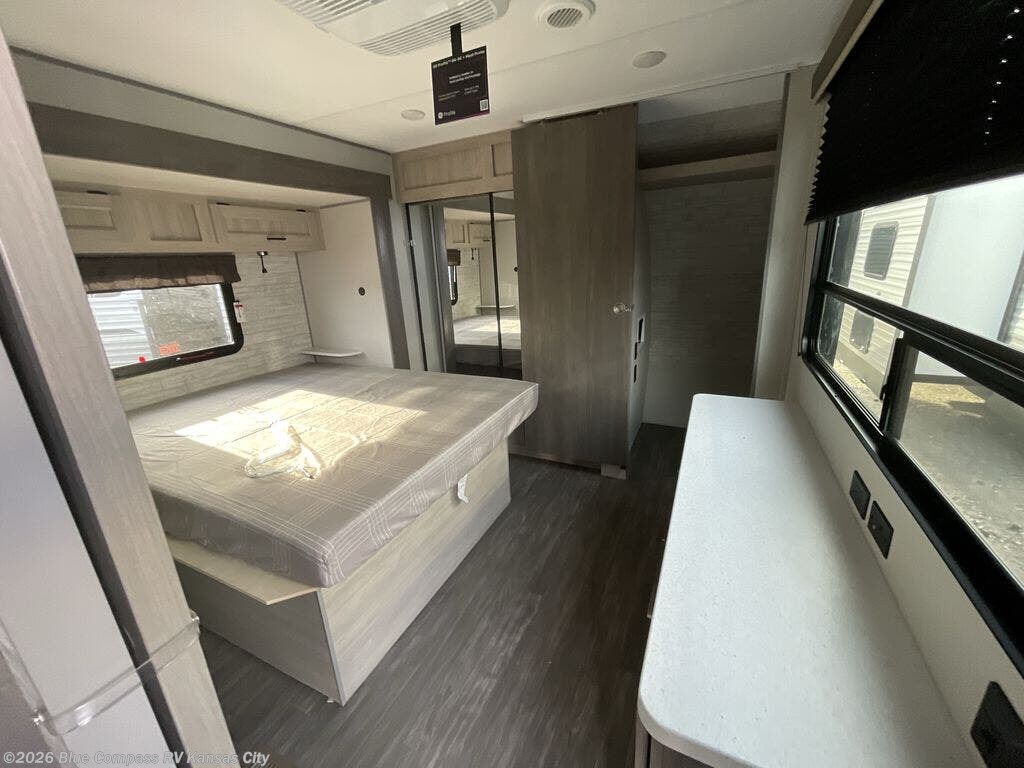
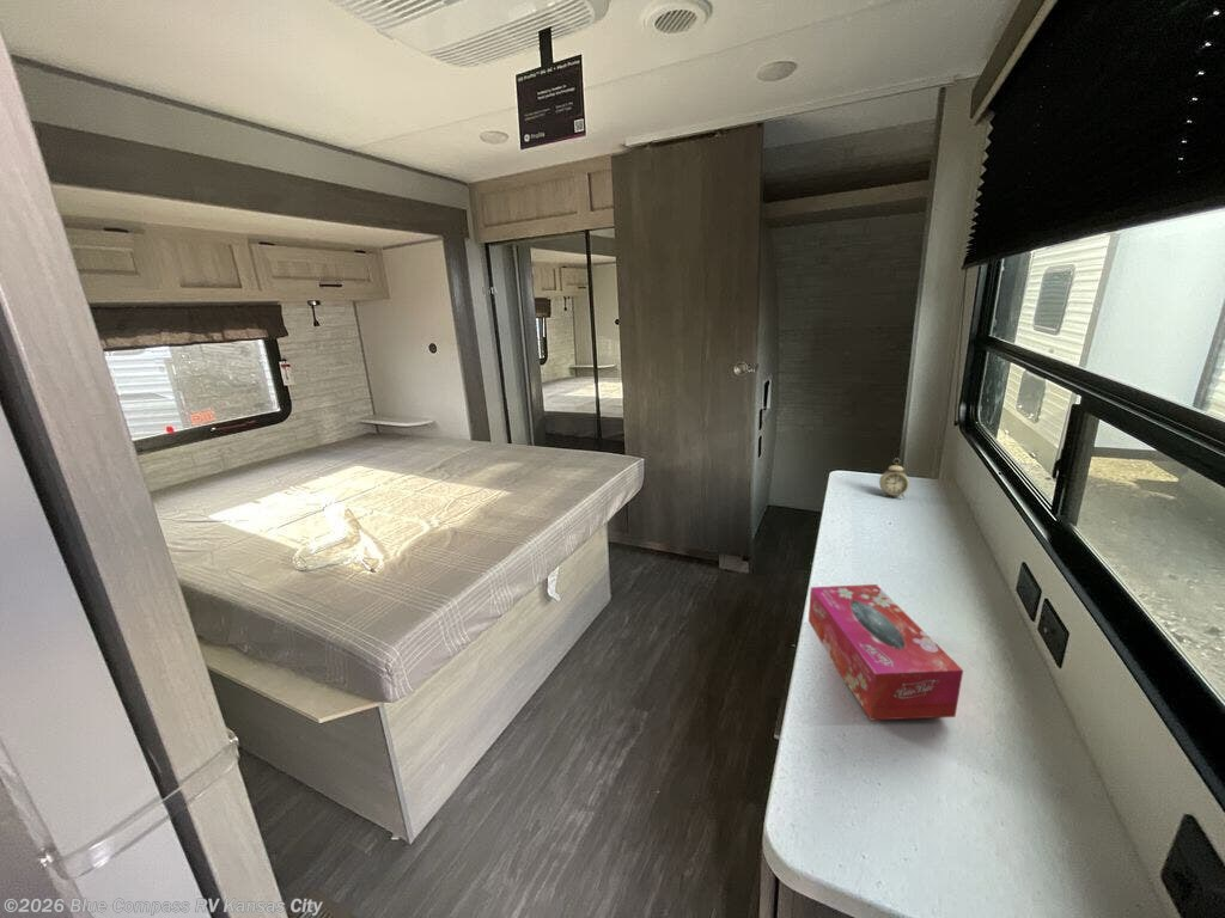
+ tissue box [807,583,964,722]
+ alarm clock [878,457,910,500]
